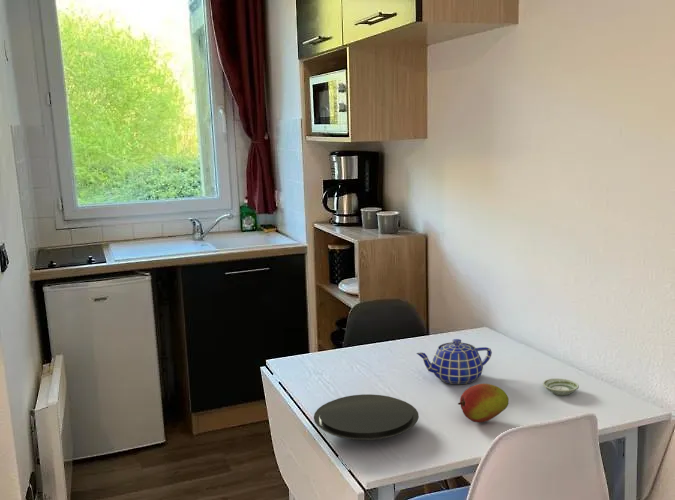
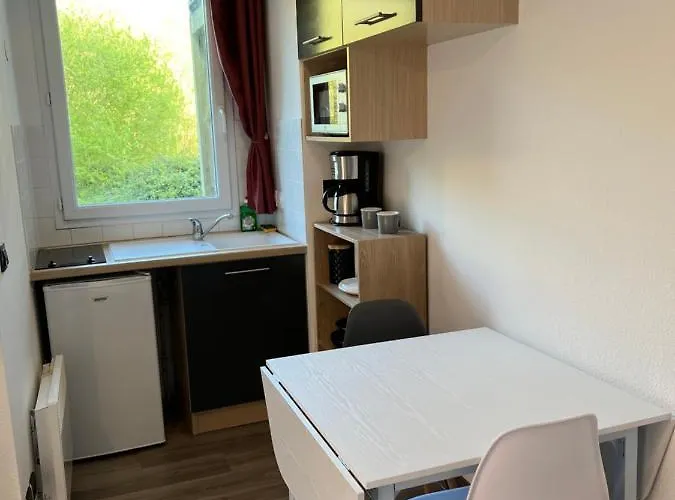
- teapot [415,338,493,385]
- fruit [457,383,510,423]
- saucer [542,378,580,396]
- plate [313,393,420,441]
